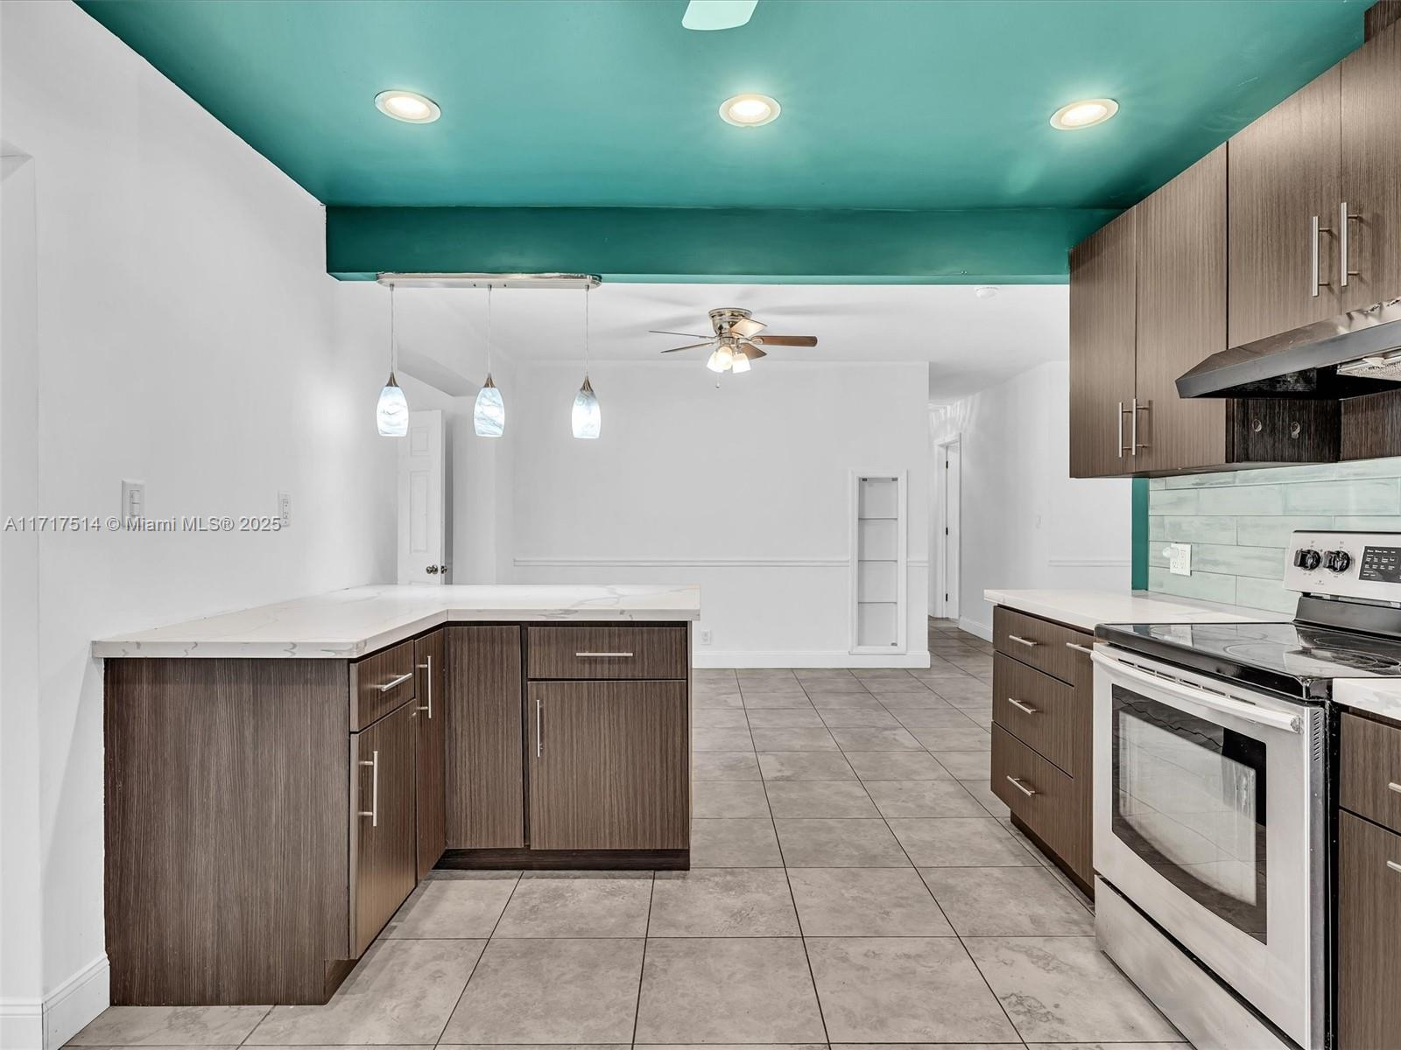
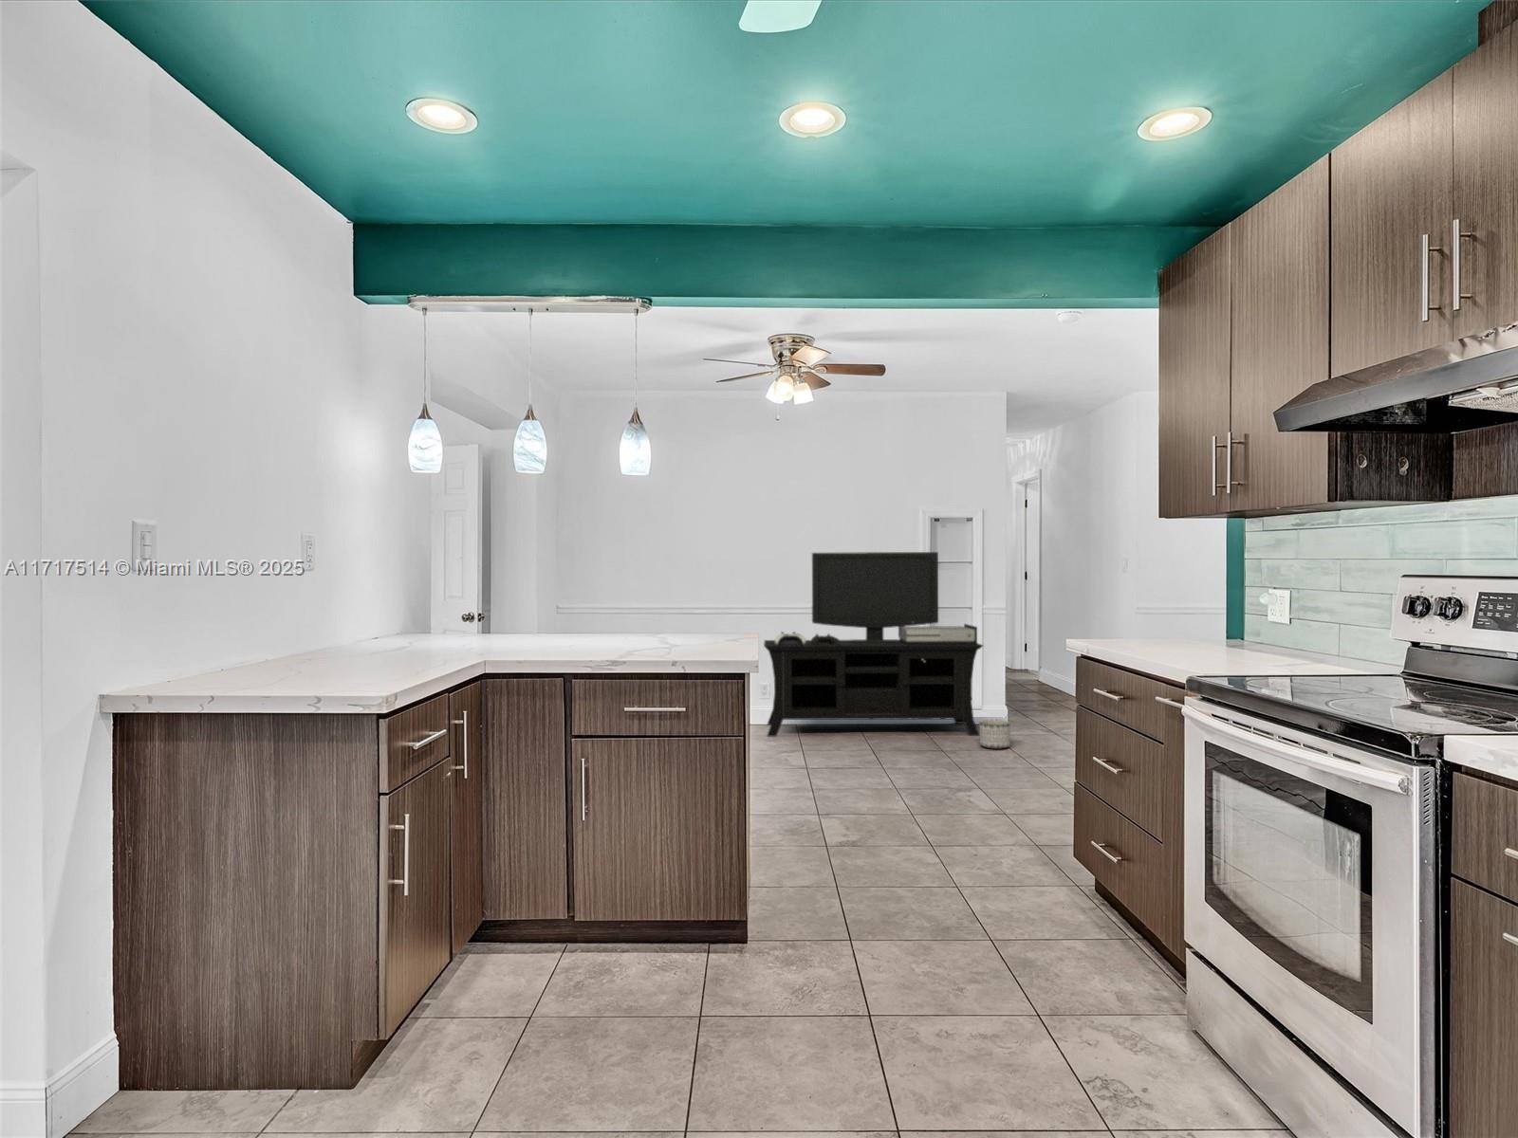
+ planter [978,718,1011,751]
+ media console [763,551,985,738]
